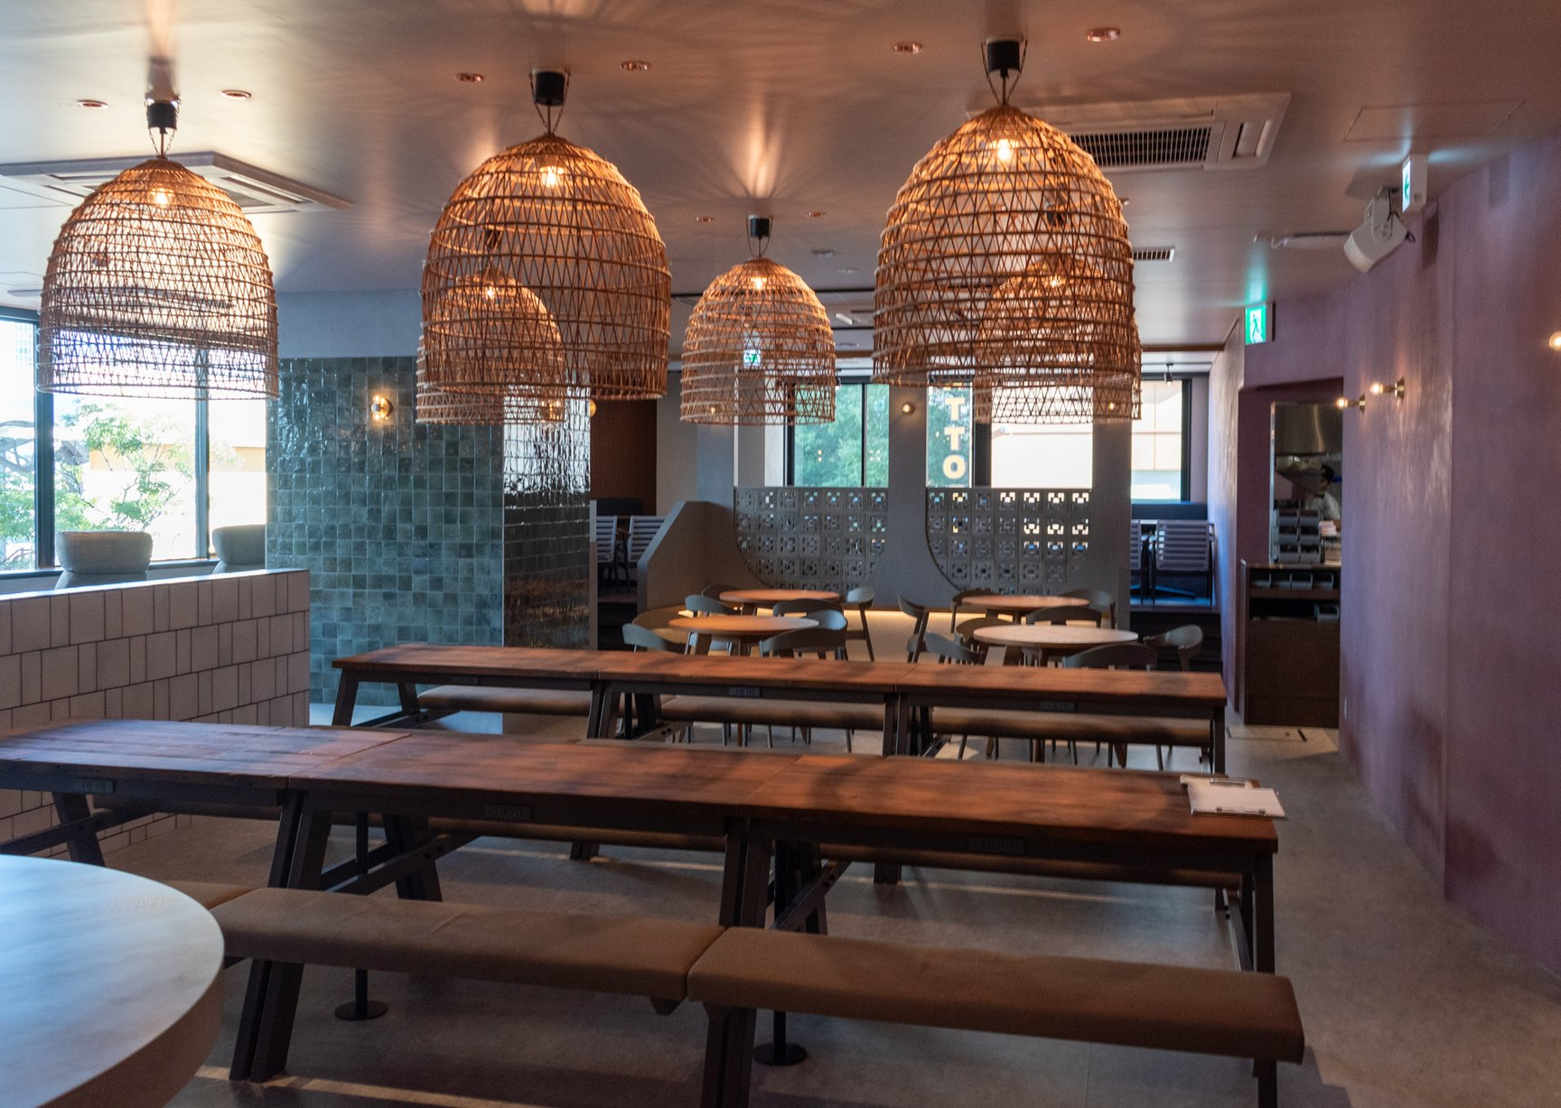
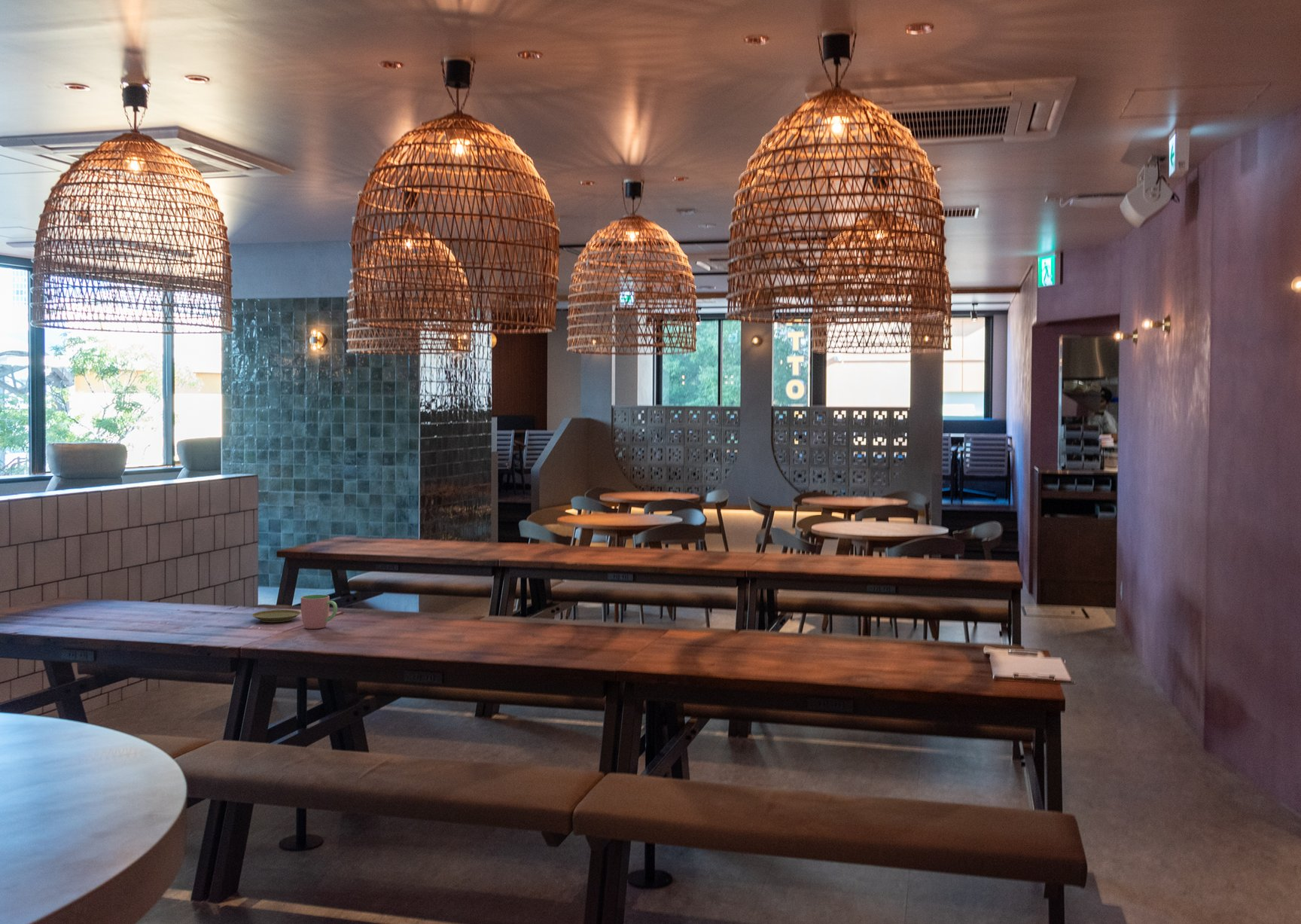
+ plate [251,609,301,623]
+ cup [300,594,338,630]
